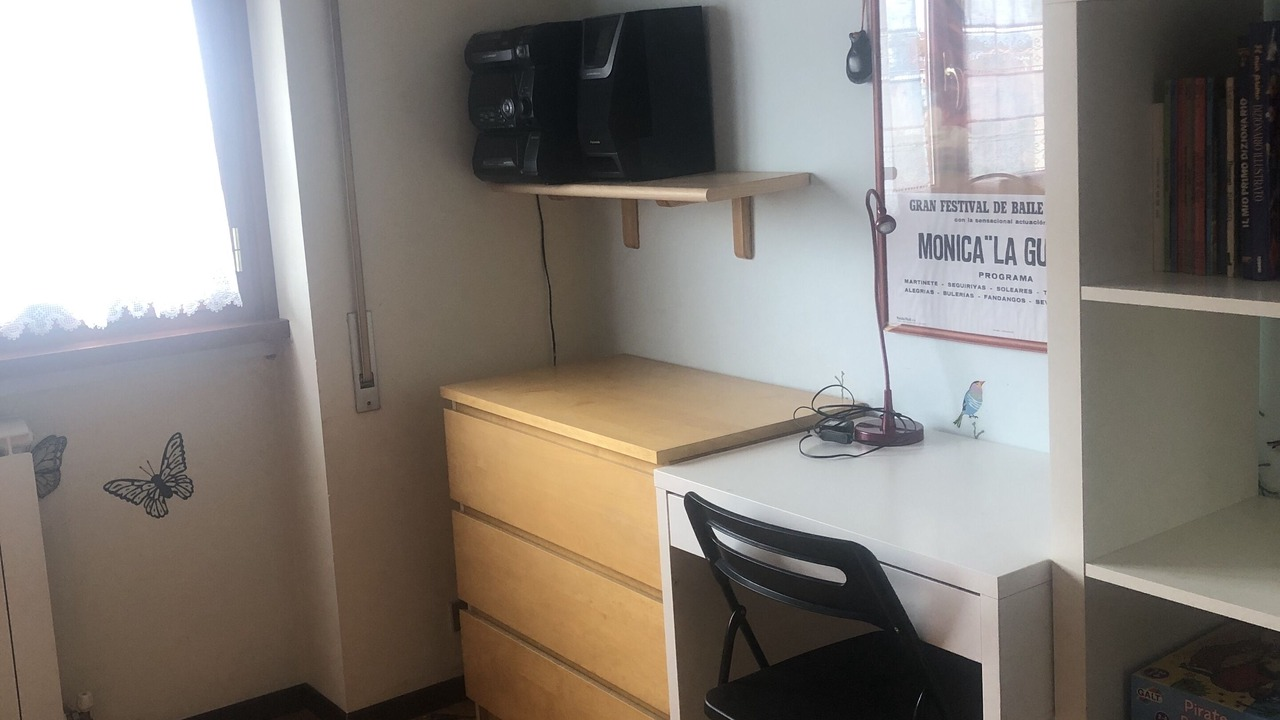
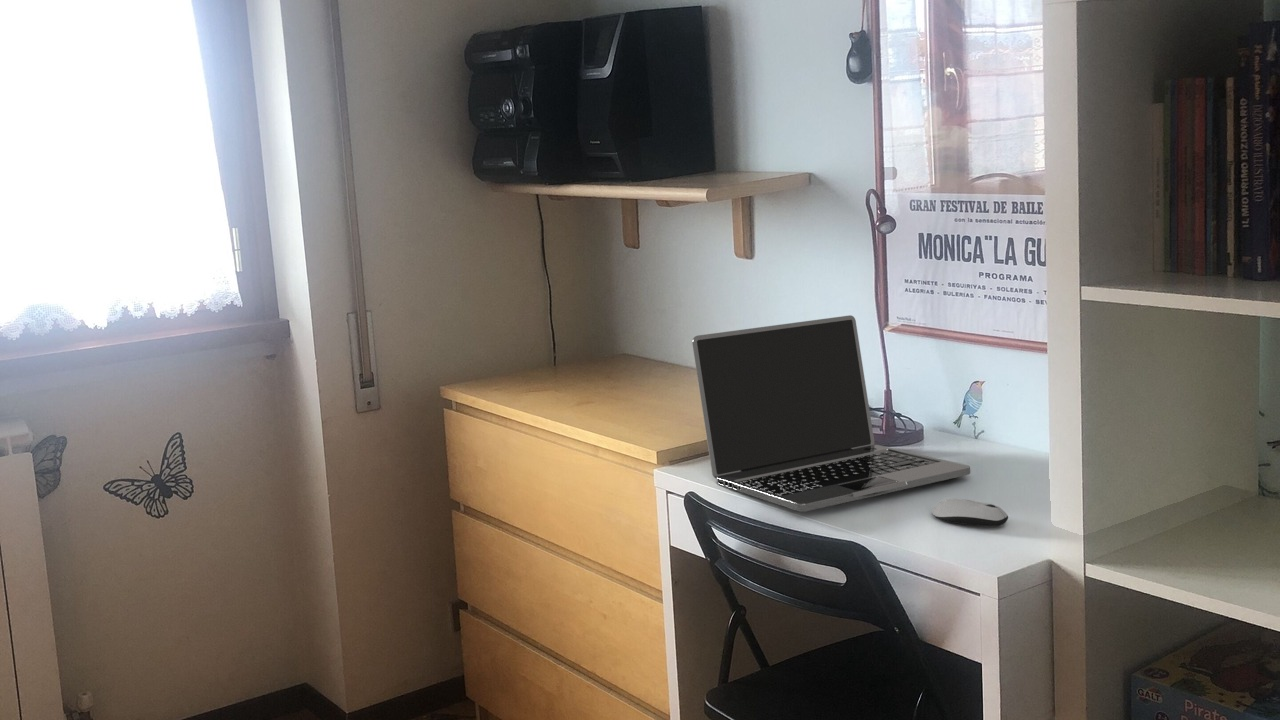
+ computer mouse [931,498,1009,527]
+ laptop [691,314,972,513]
